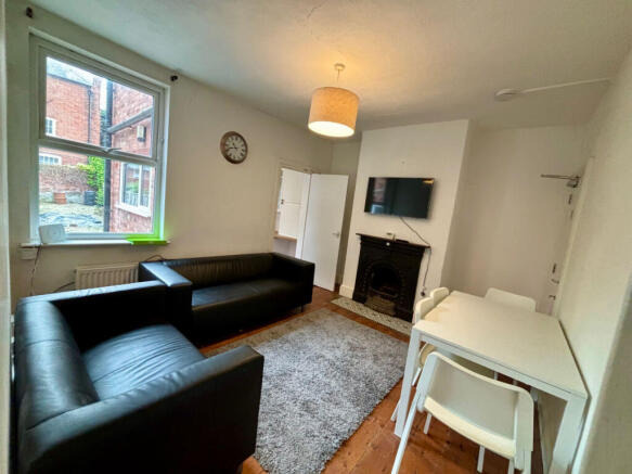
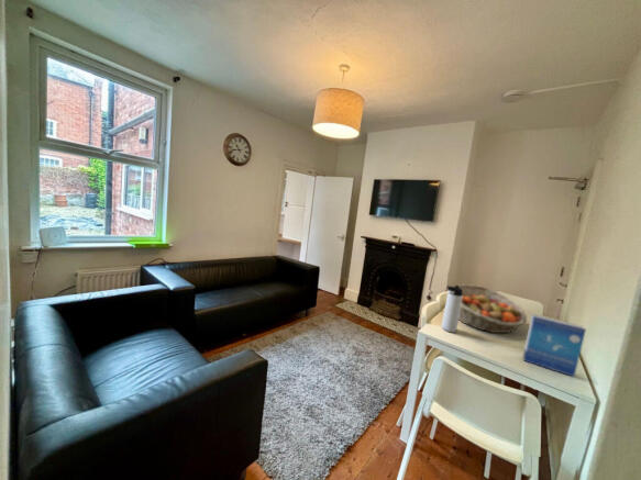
+ thermos bottle [441,284,463,333]
+ fruit basket [452,283,528,334]
+ book [521,313,587,378]
